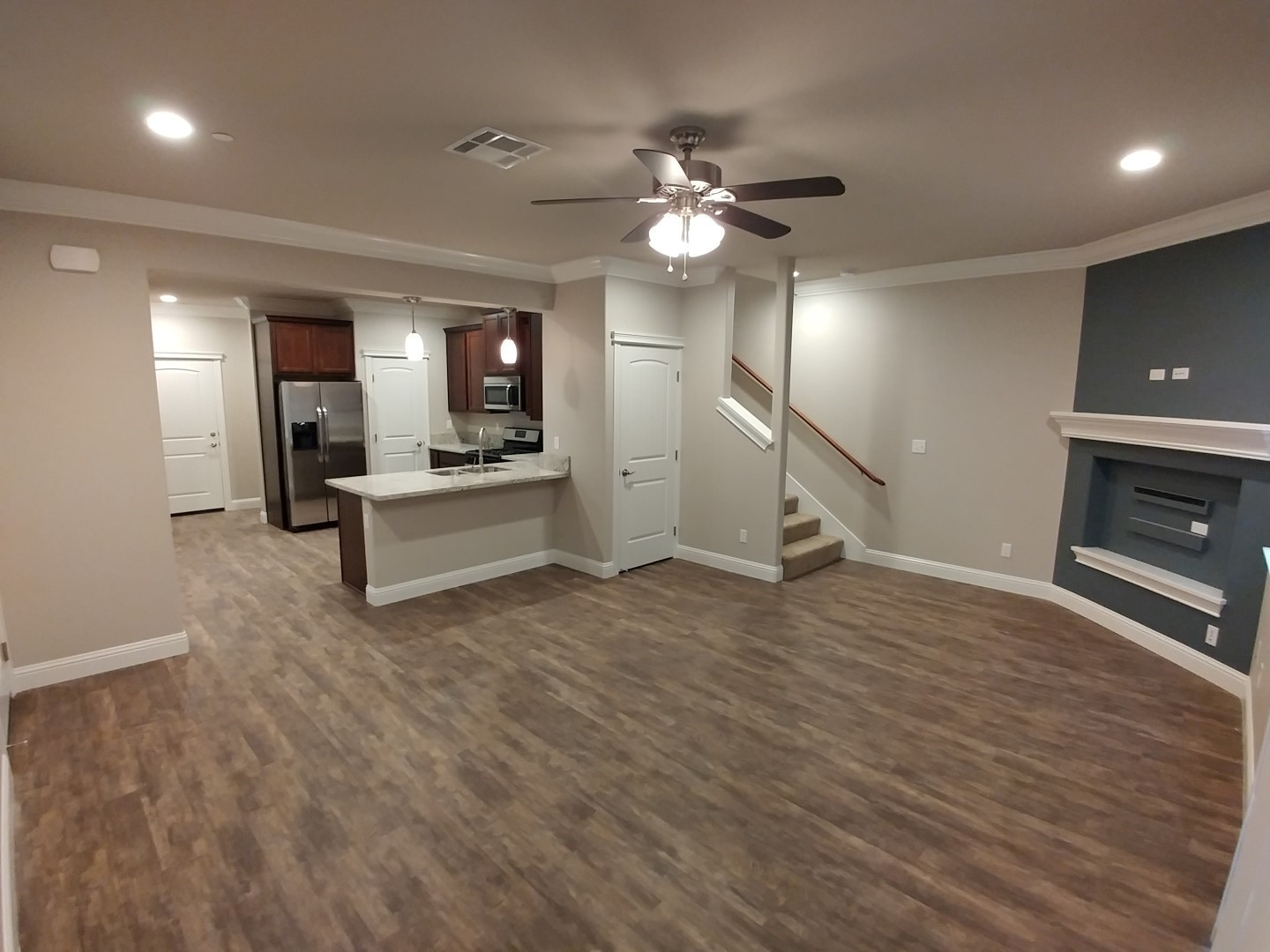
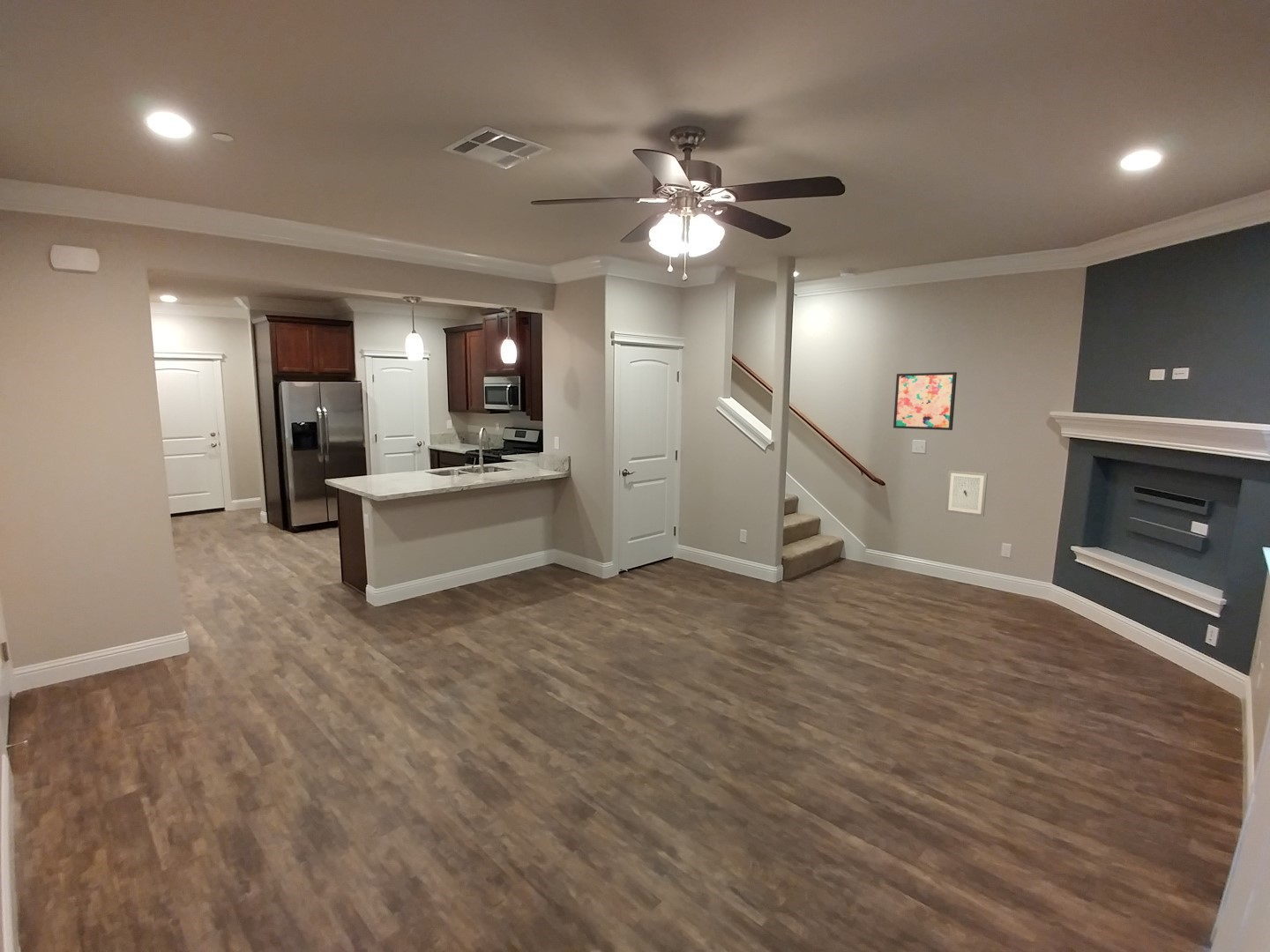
+ wall art [945,469,989,517]
+ wall art [893,371,958,431]
